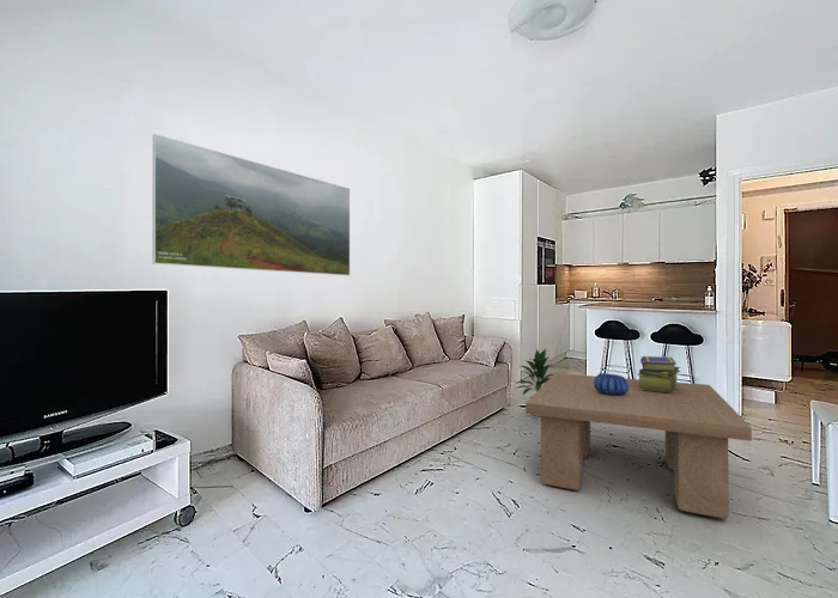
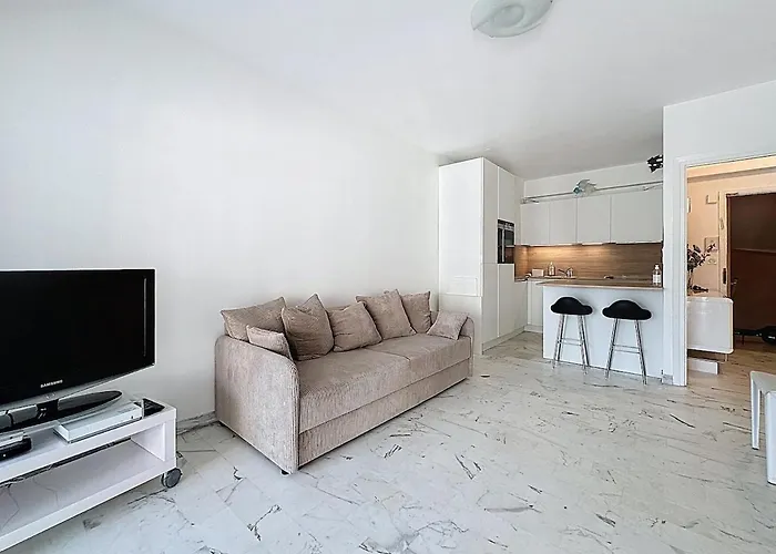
- stack of books [637,355,682,392]
- indoor plant [515,347,554,417]
- decorative bowl [594,372,628,396]
- coffee table [524,372,753,520]
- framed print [151,133,351,276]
